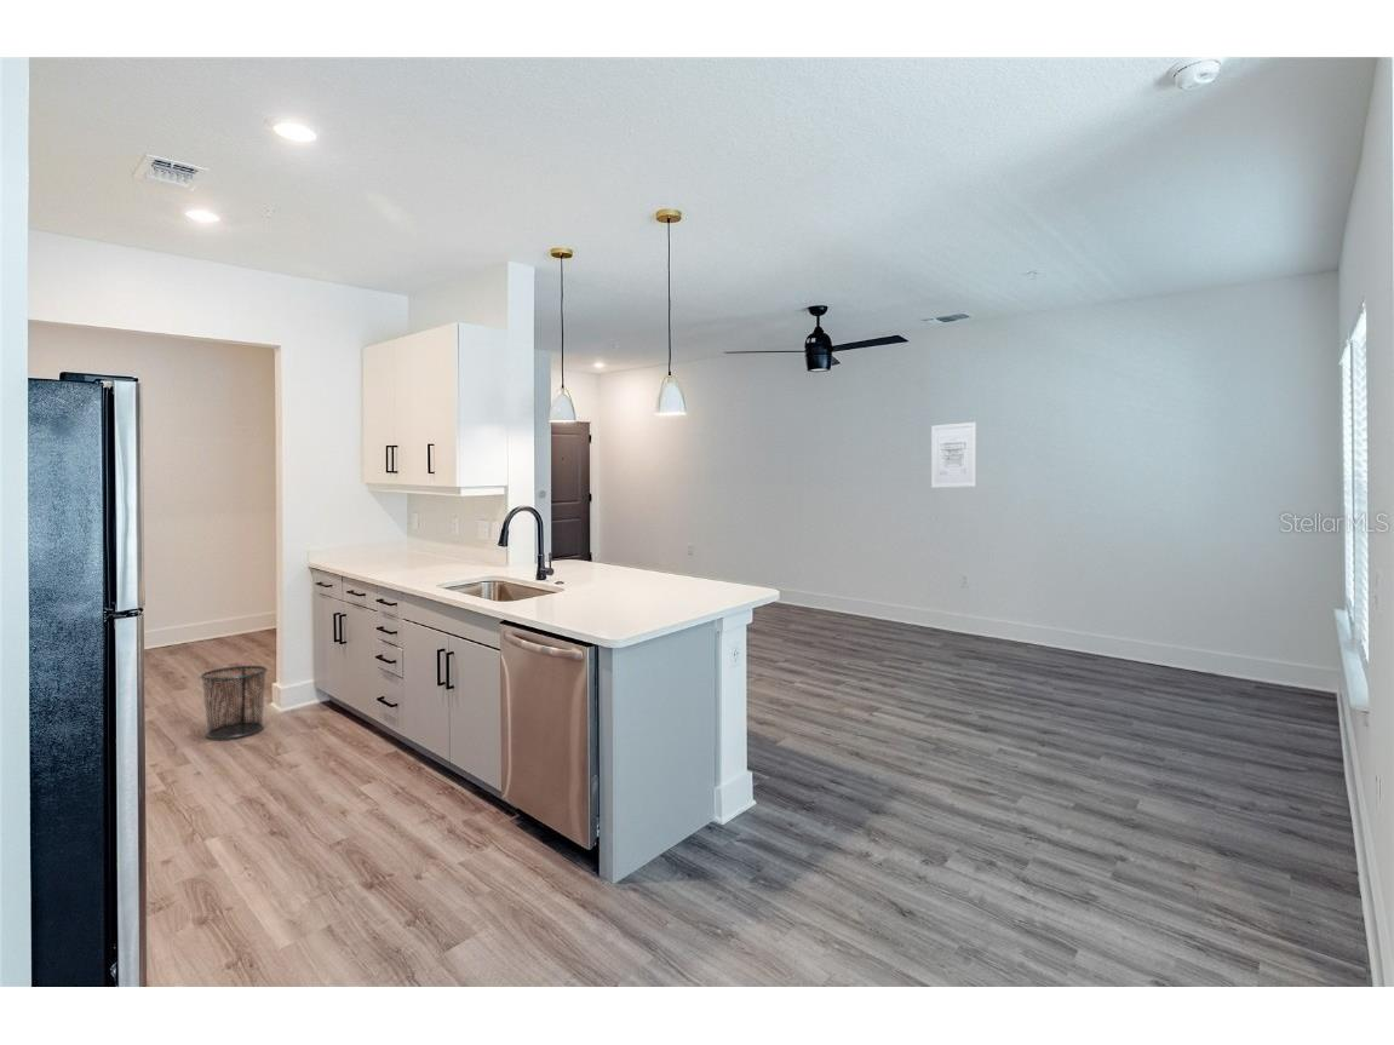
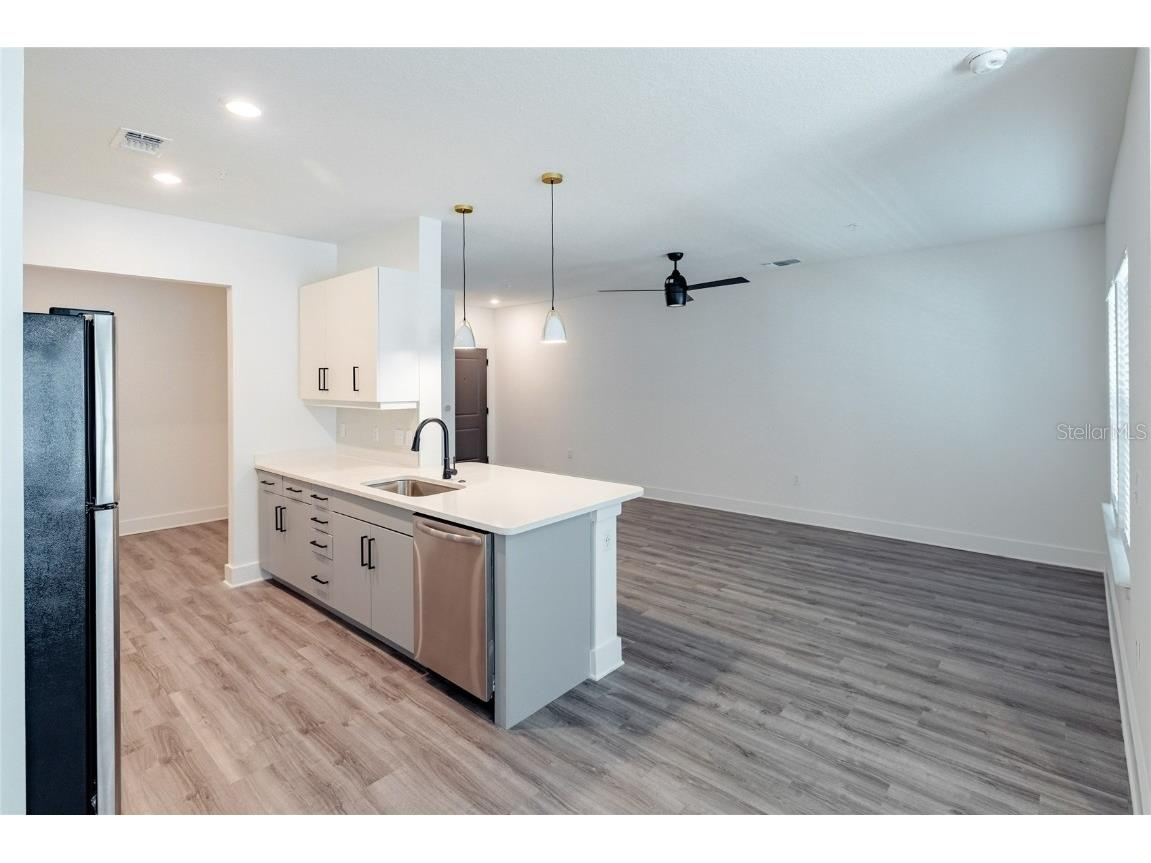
- waste bin [200,665,269,740]
- wall art [930,421,977,489]
